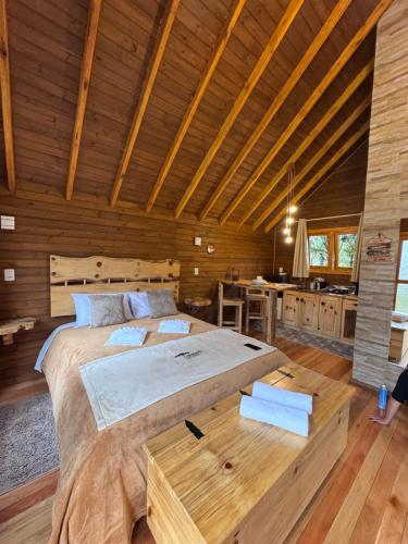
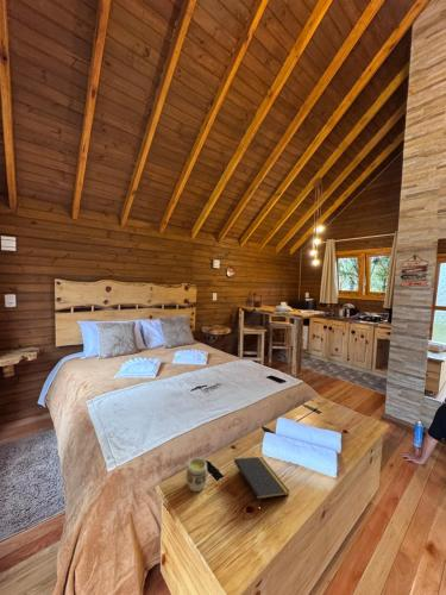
+ notepad [233,456,290,506]
+ cup [184,456,209,493]
